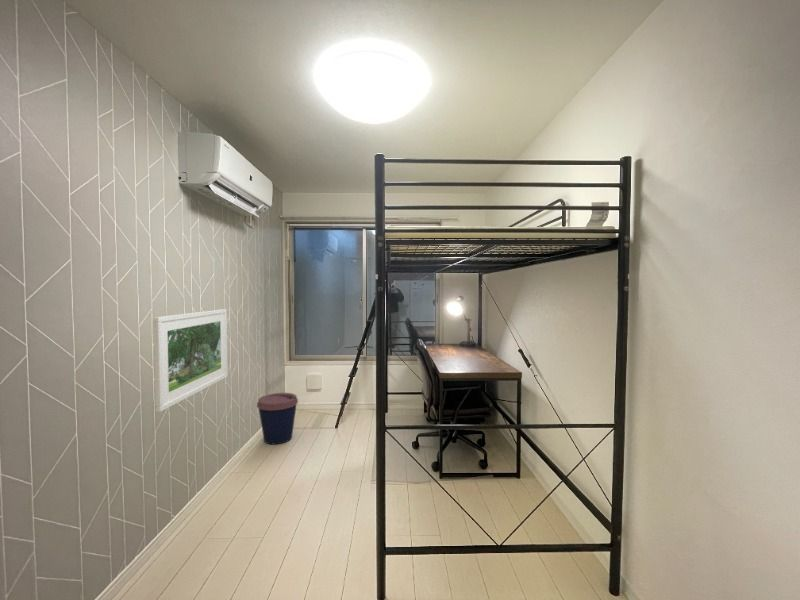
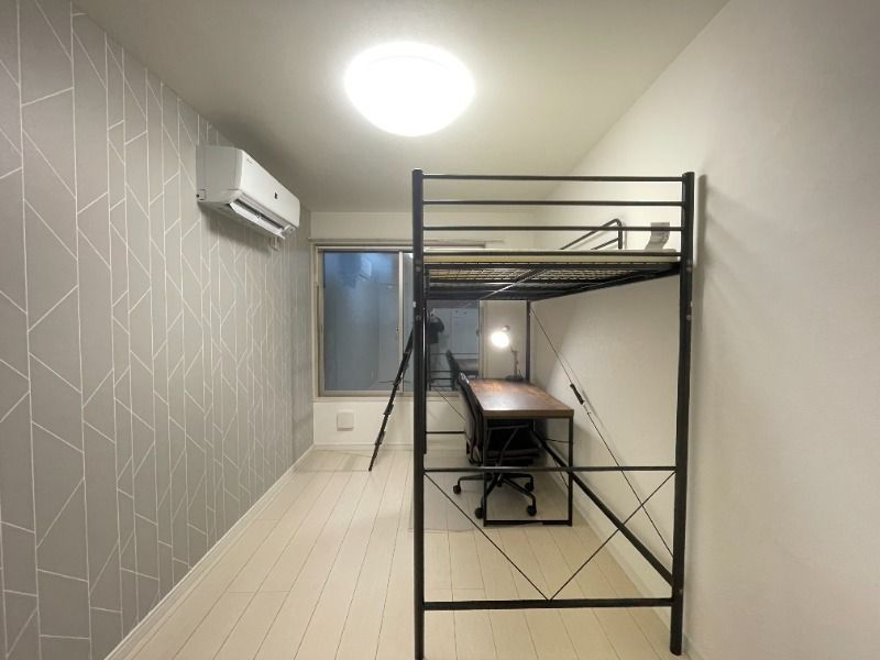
- coffee cup [256,392,299,445]
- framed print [152,308,229,413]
